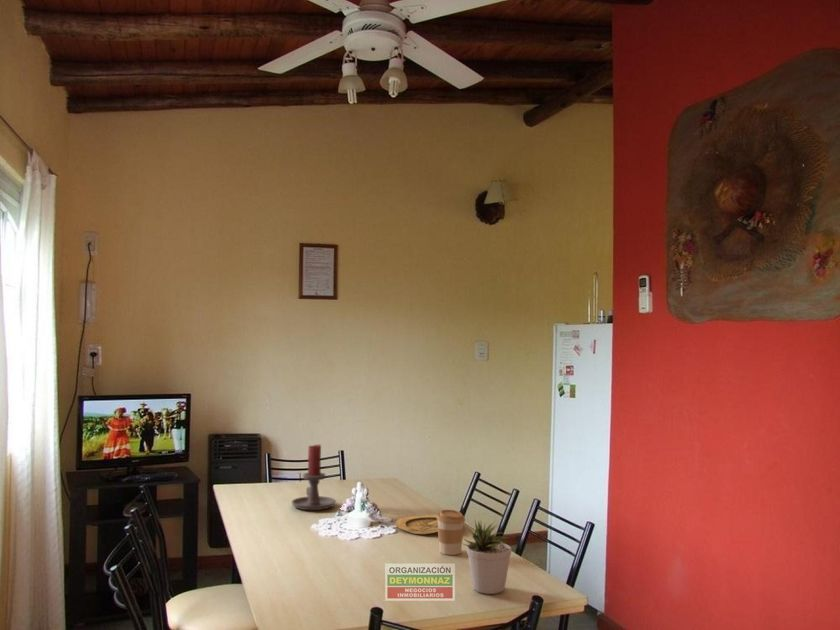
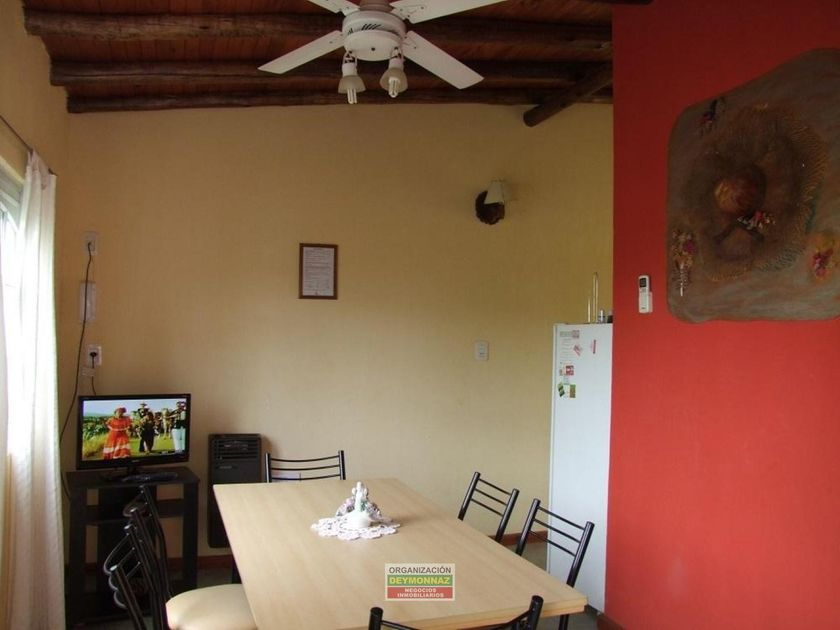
- candle holder [290,443,337,511]
- potted plant [462,520,513,595]
- plate [395,514,465,535]
- coffee cup [436,509,466,556]
